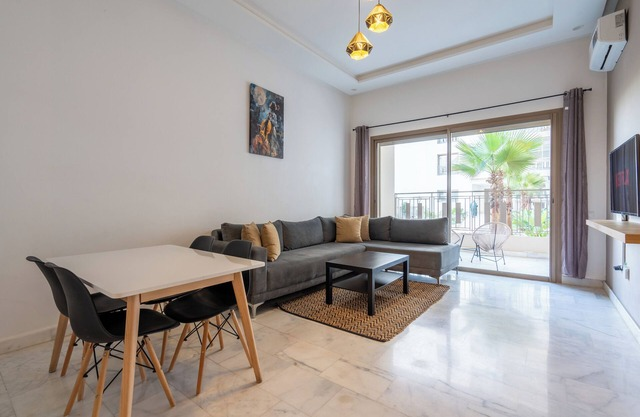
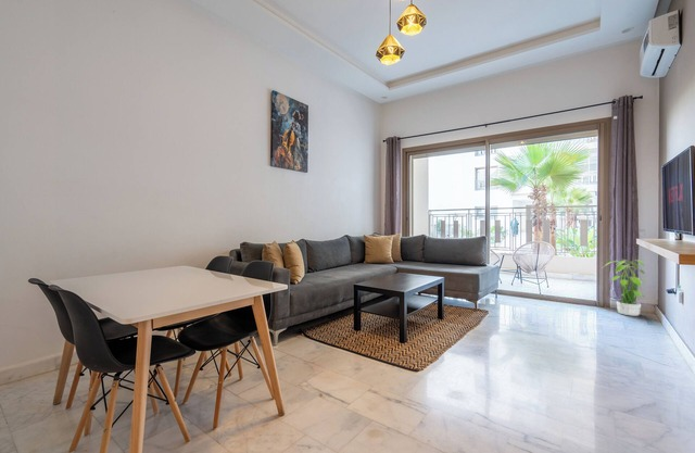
+ potted plant [602,257,648,317]
